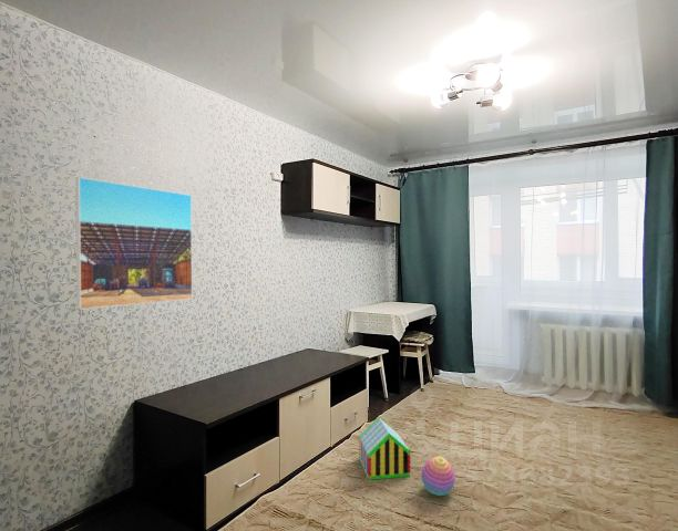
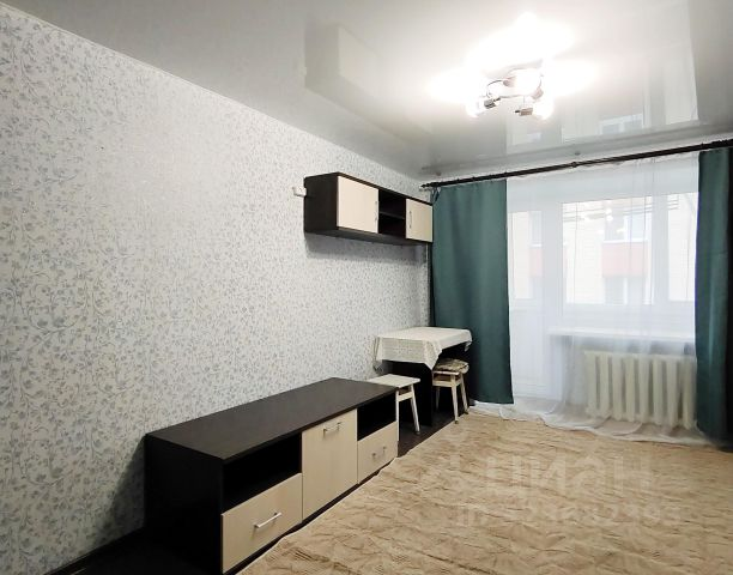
- toy house [359,417,411,481]
- stacking toy [421,456,456,497]
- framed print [74,176,193,311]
